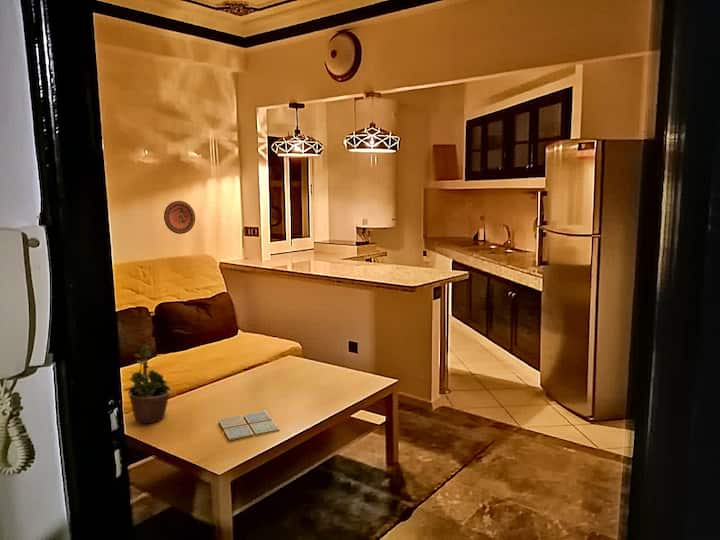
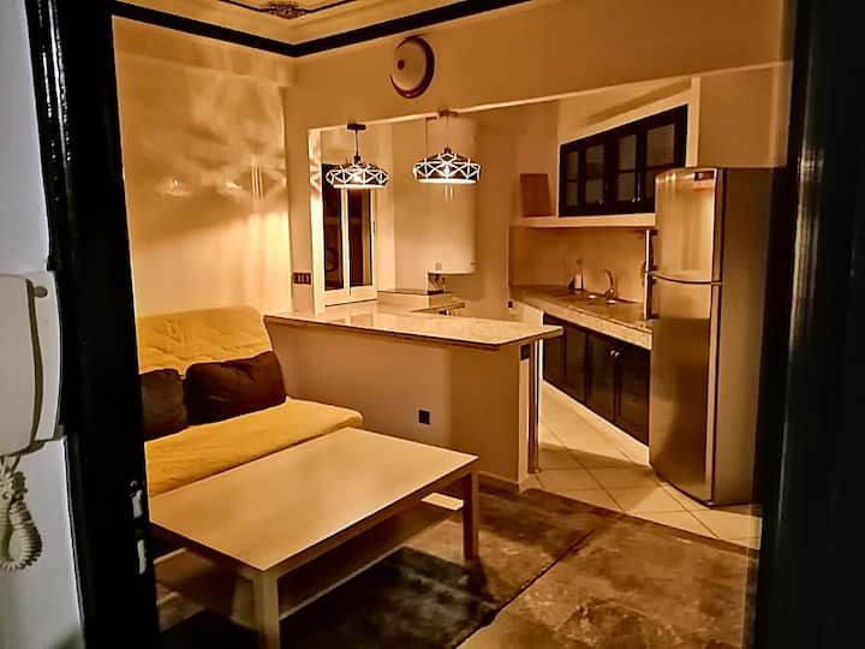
- decorative plate [163,200,196,235]
- potted plant [123,339,173,425]
- drink coaster [217,410,280,442]
